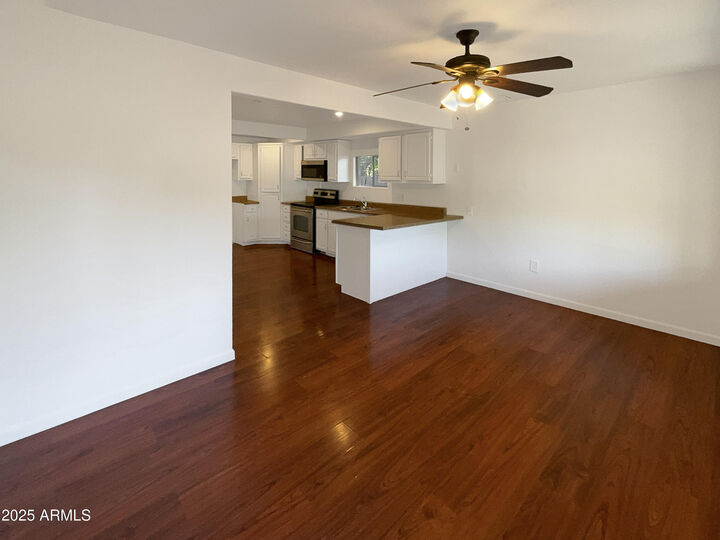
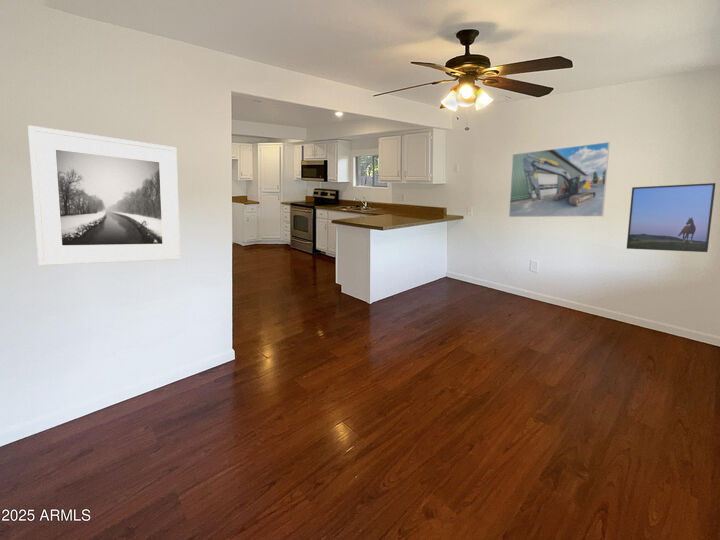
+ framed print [27,124,181,266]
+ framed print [626,182,717,253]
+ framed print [508,141,611,218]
